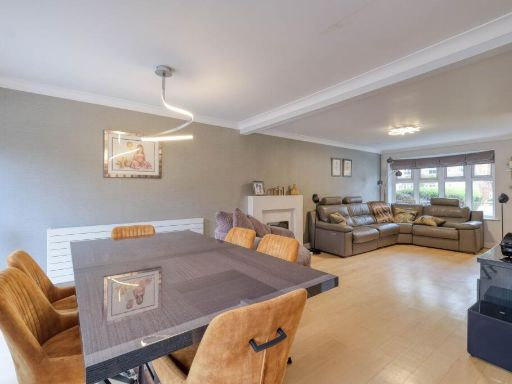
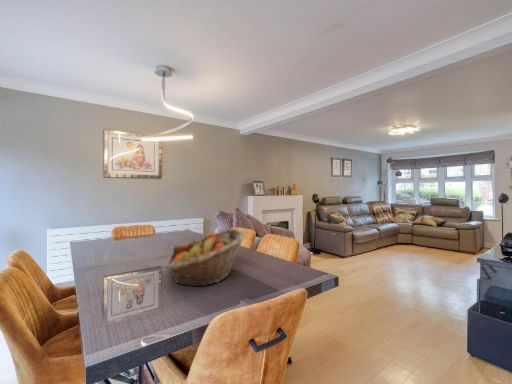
+ fruit basket [164,228,247,288]
